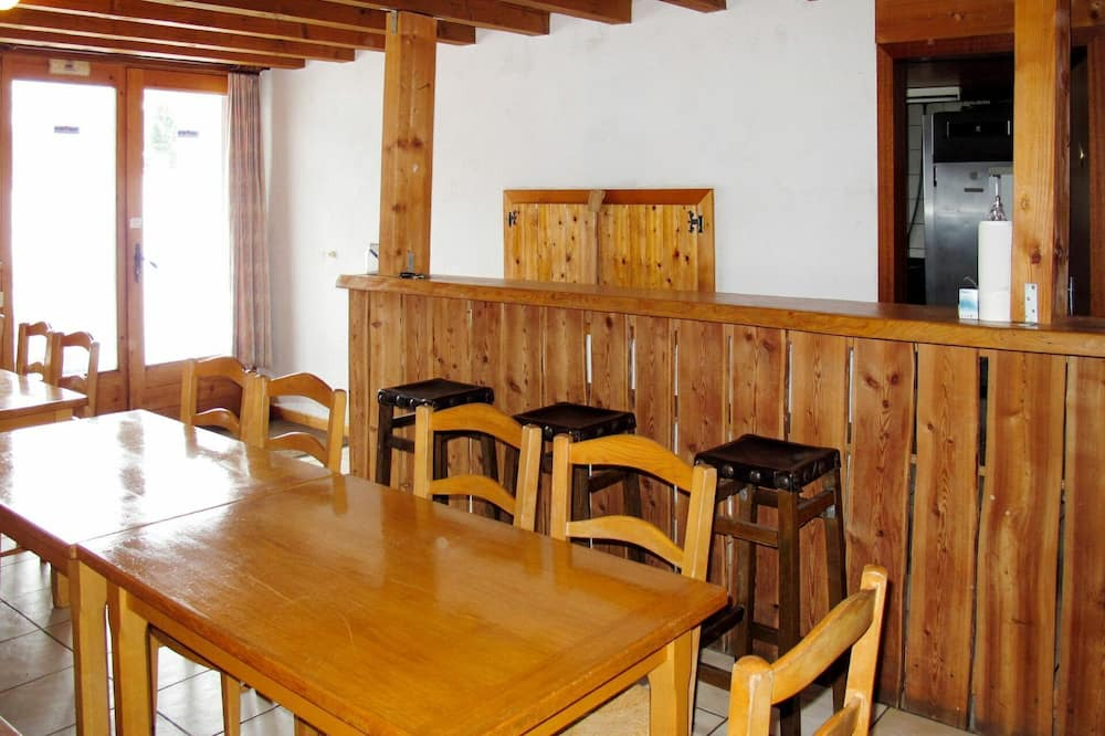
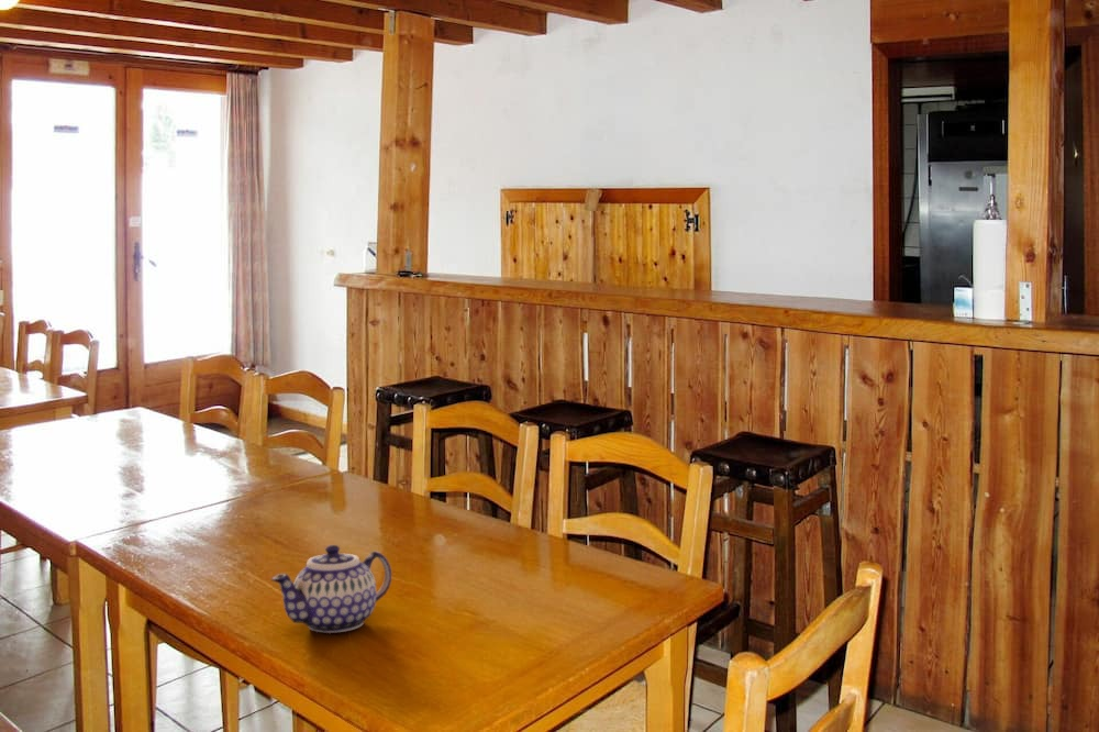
+ teapot [270,544,392,634]
